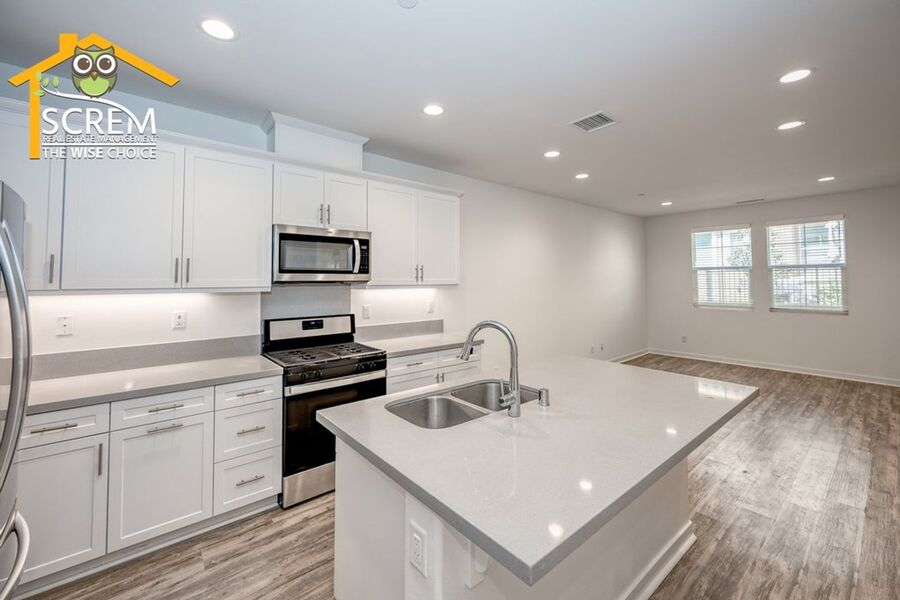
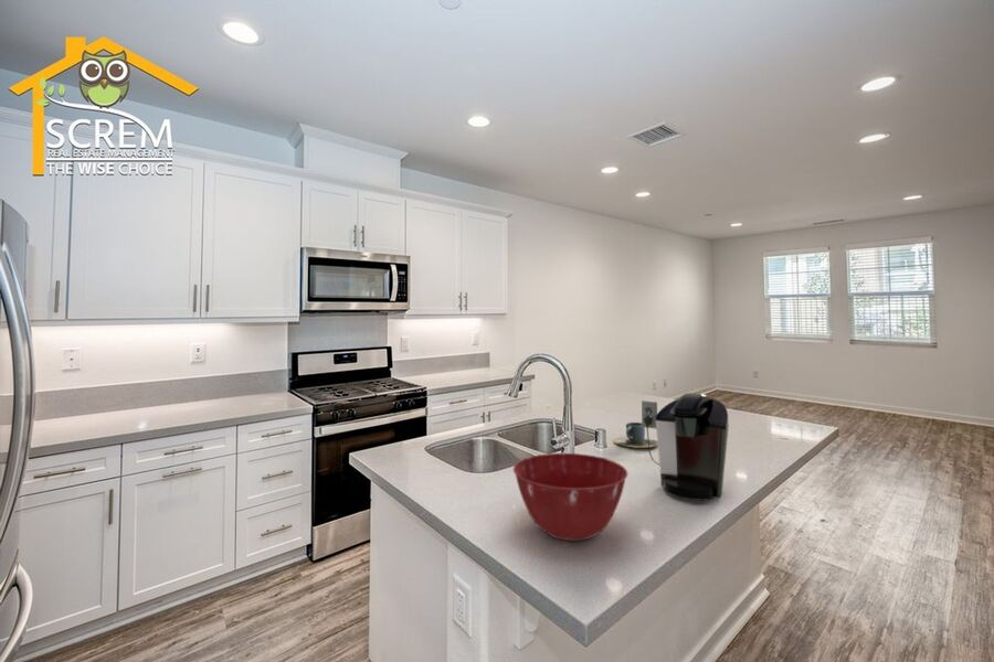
+ coffee maker [641,392,730,502]
+ cup [612,421,658,448]
+ mixing bowl [512,452,628,542]
